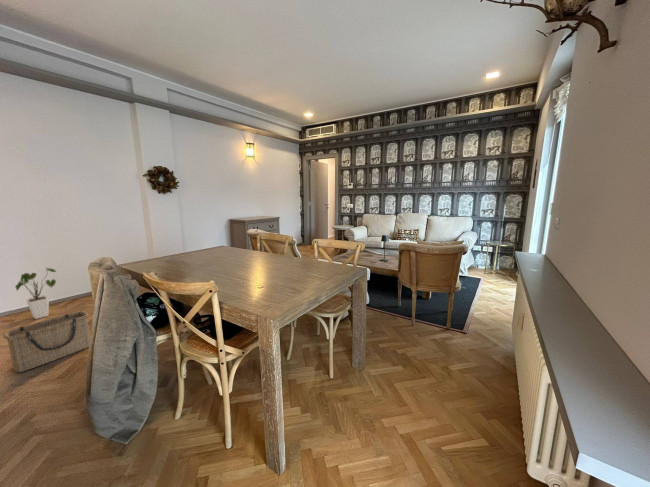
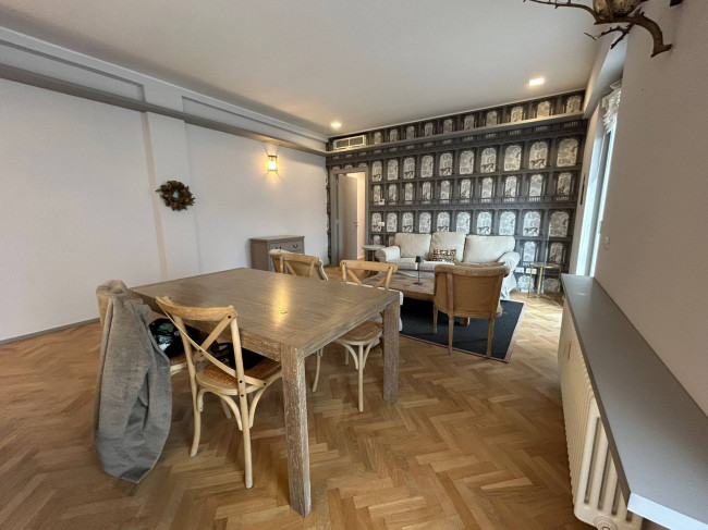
- house plant [14,267,57,320]
- basket [3,310,91,373]
